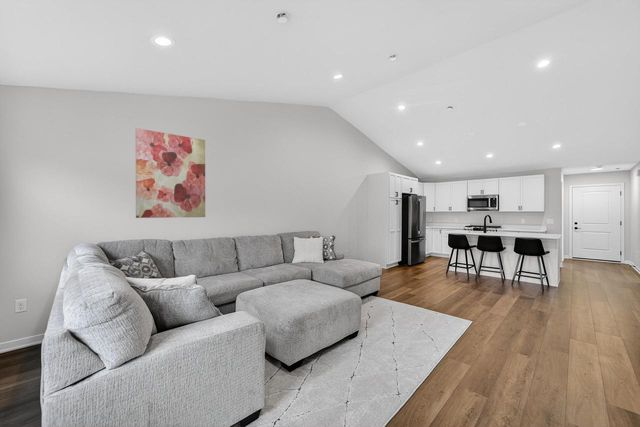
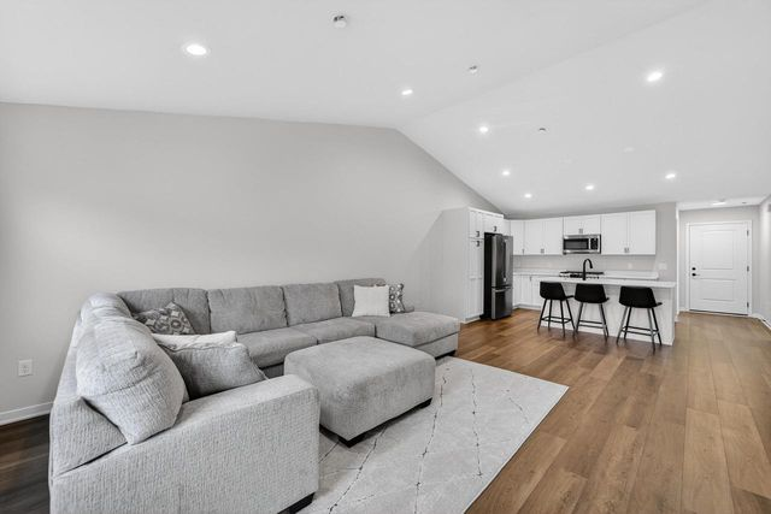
- wall art [135,127,206,219]
